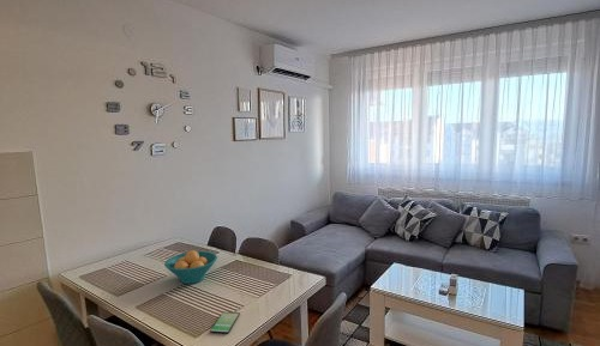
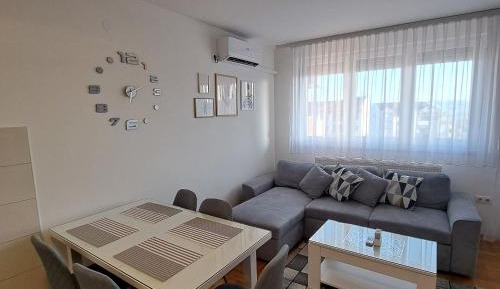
- smartphone [209,311,241,335]
- fruit bowl [163,249,218,285]
